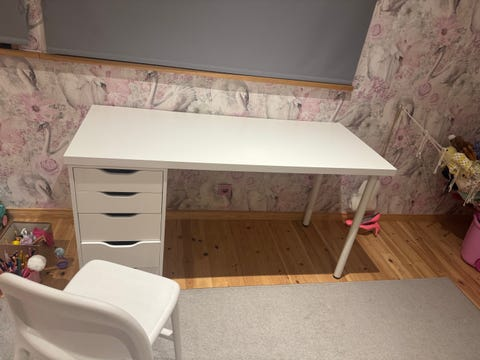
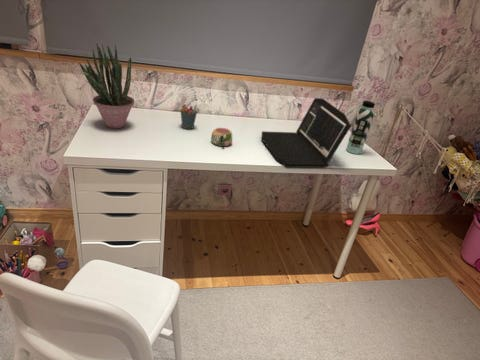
+ potted plant [78,42,135,129]
+ laptop [261,97,352,169]
+ water bottle [345,100,376,155]
+ mug [210,127,233,147]
+ pen holder [180,103,198,130]
